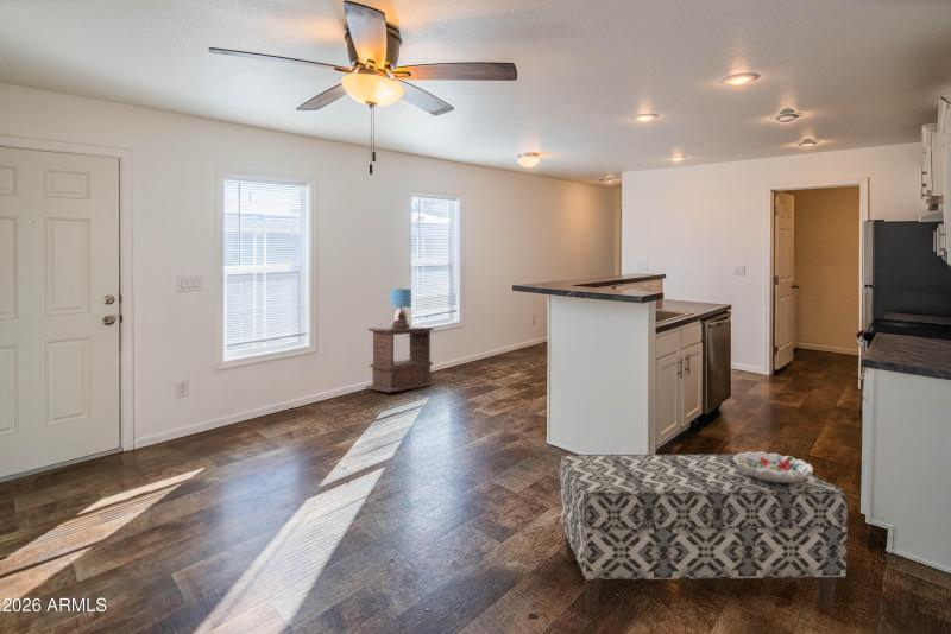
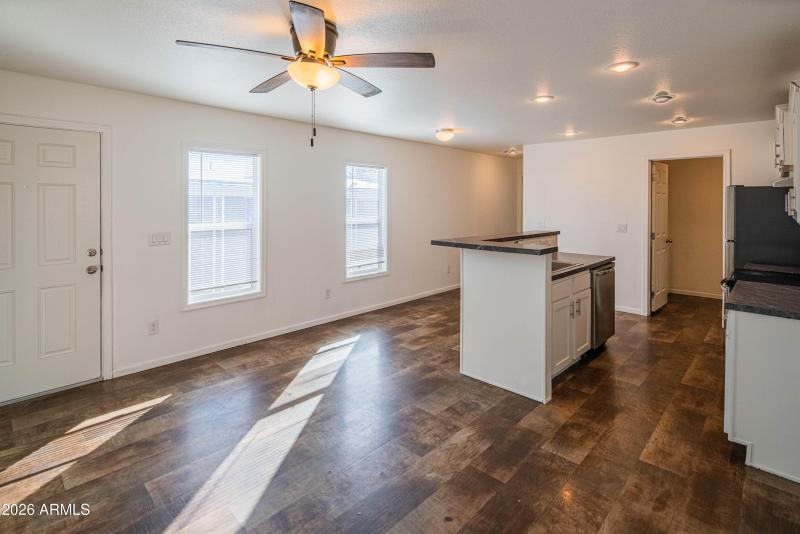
- table lamp [390,287,412,329]
- side table [364,325,436,394]
- bench [559,454,849,615]
- decorative bowl [733,450,814,483]
